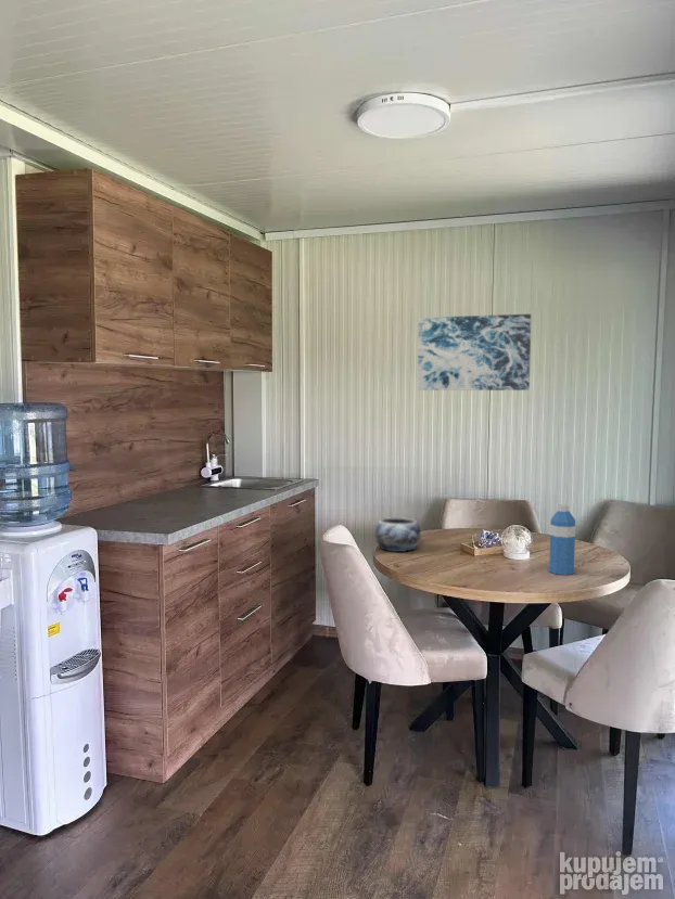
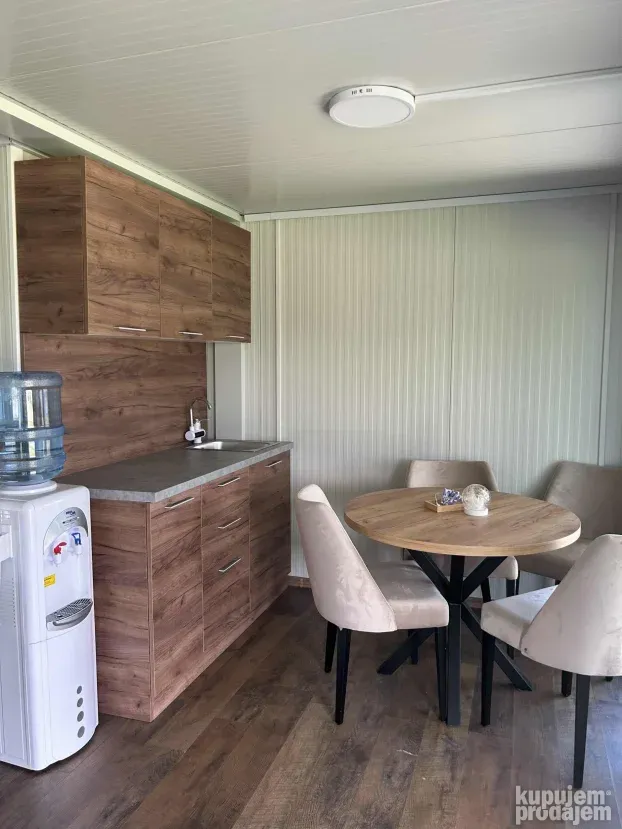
- water bottle [548,503,576,576]
- wall art [417,313,532,391]
- decorative bowl [373,516,422,553]
